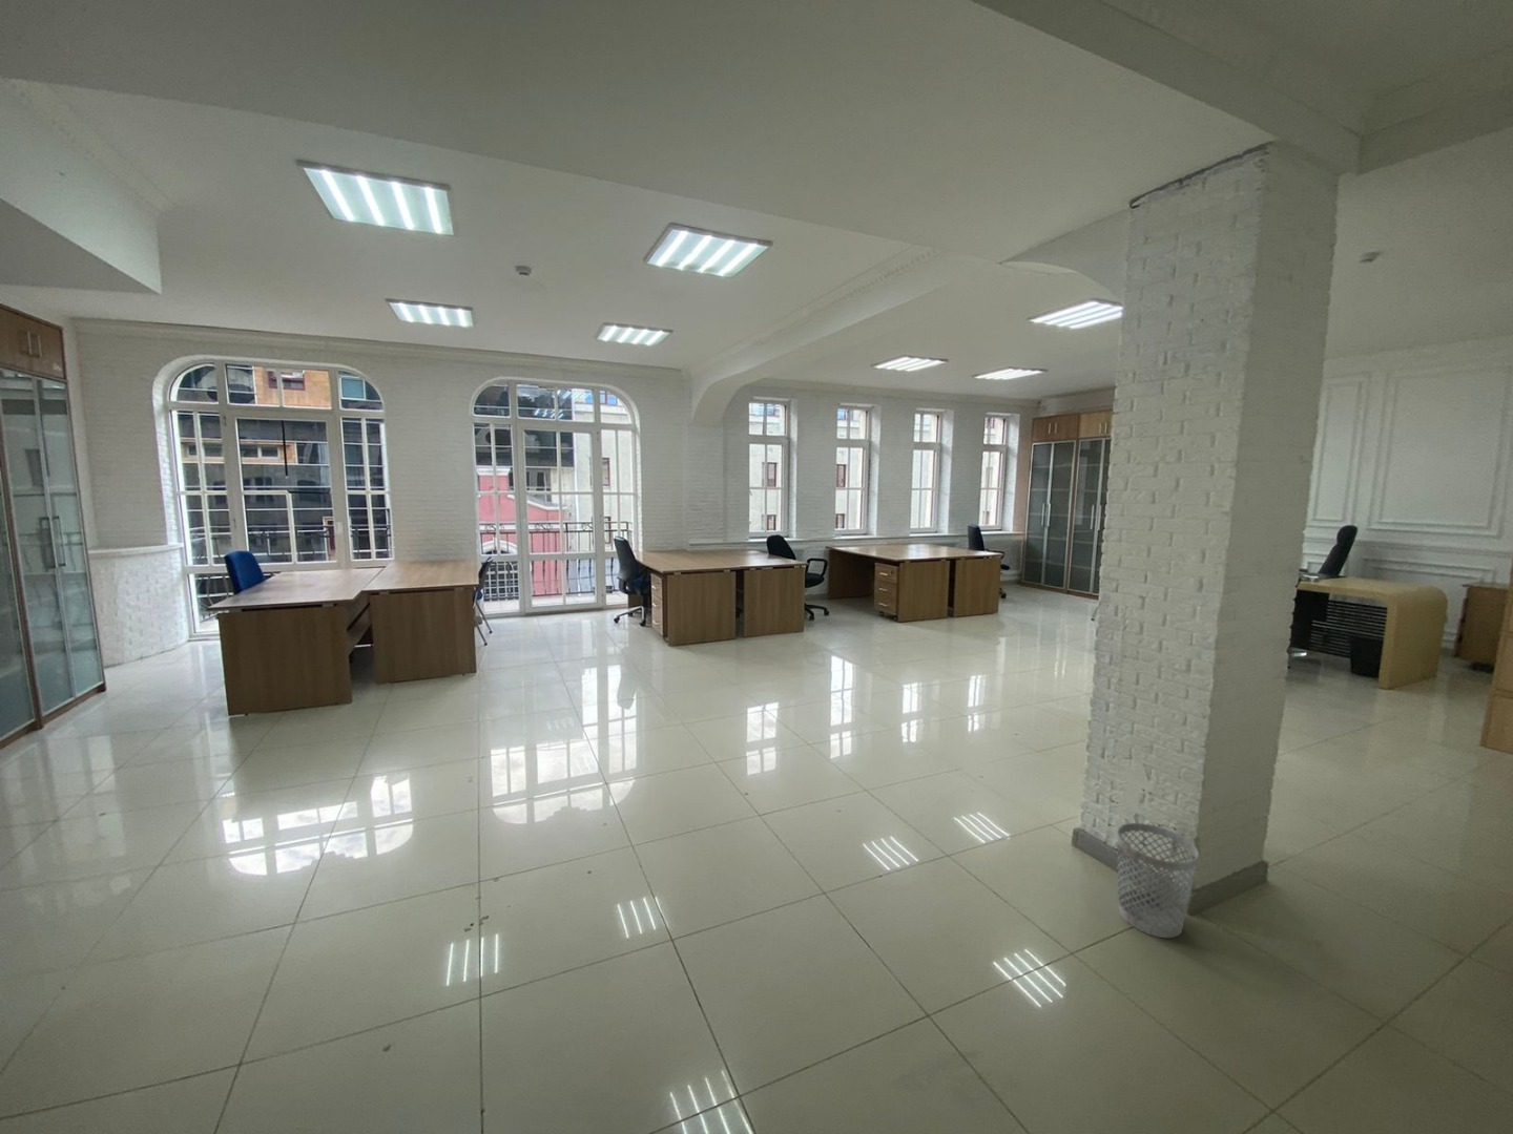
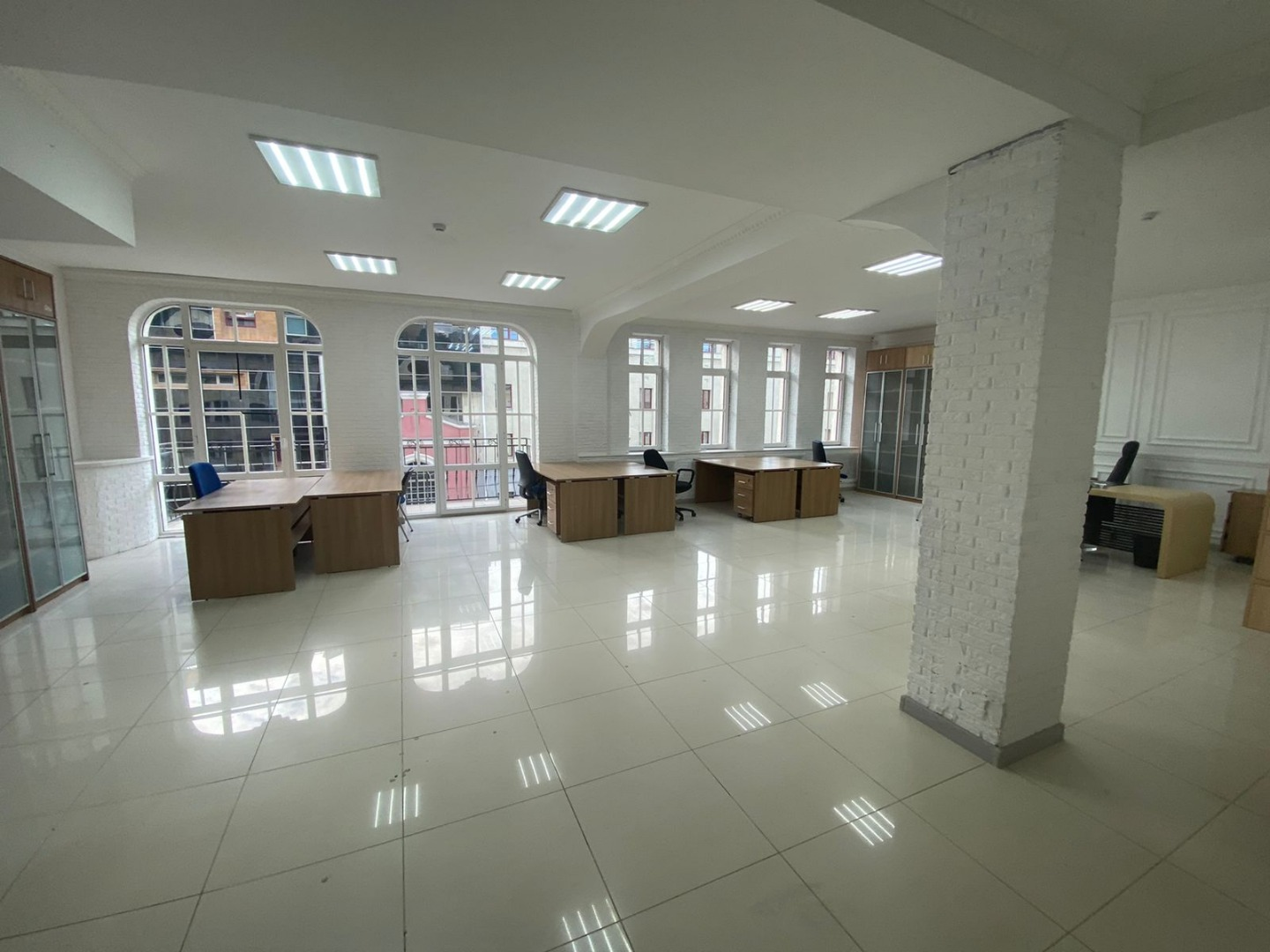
- wastebasket [1116,822,1200,939]
